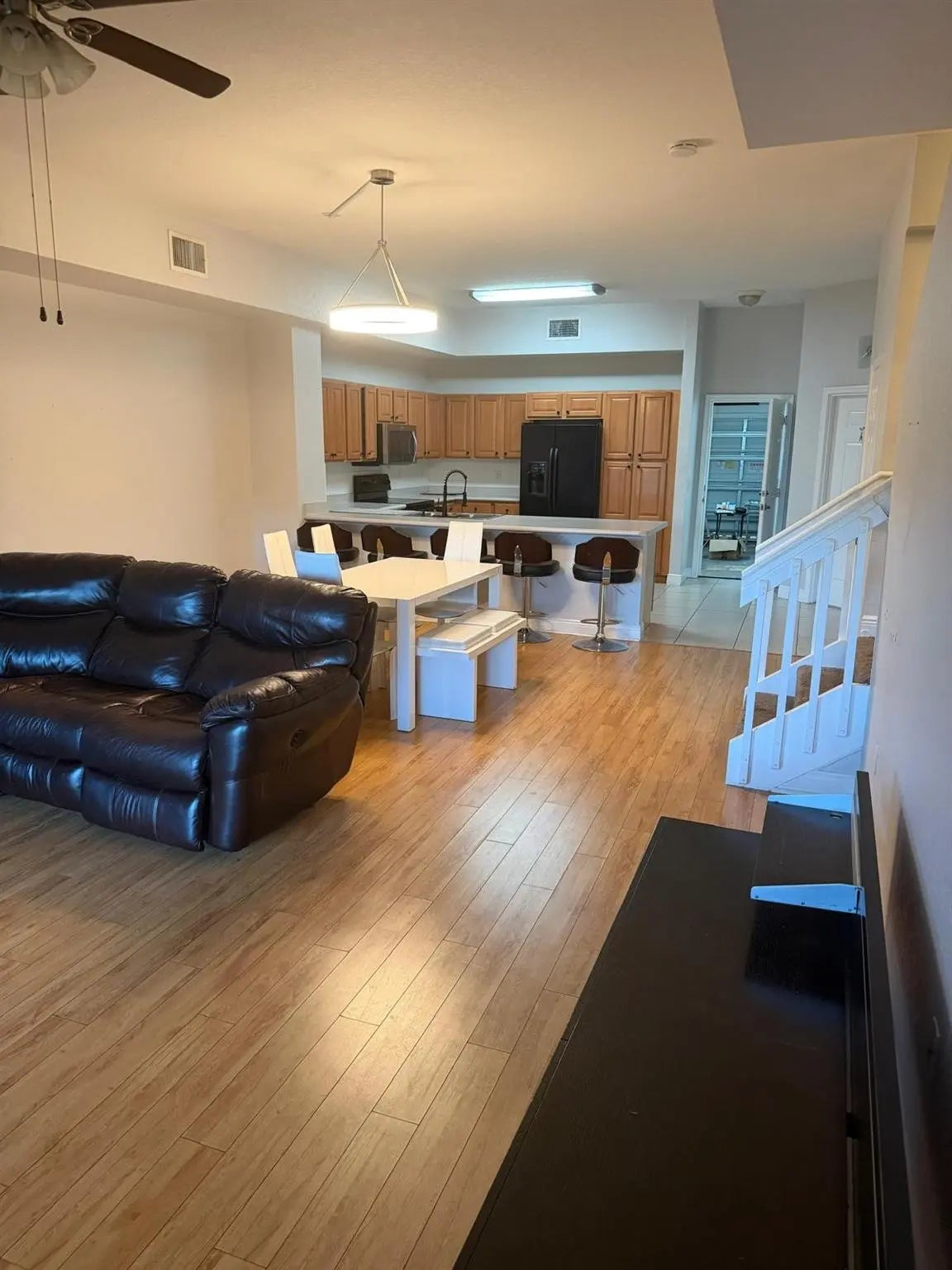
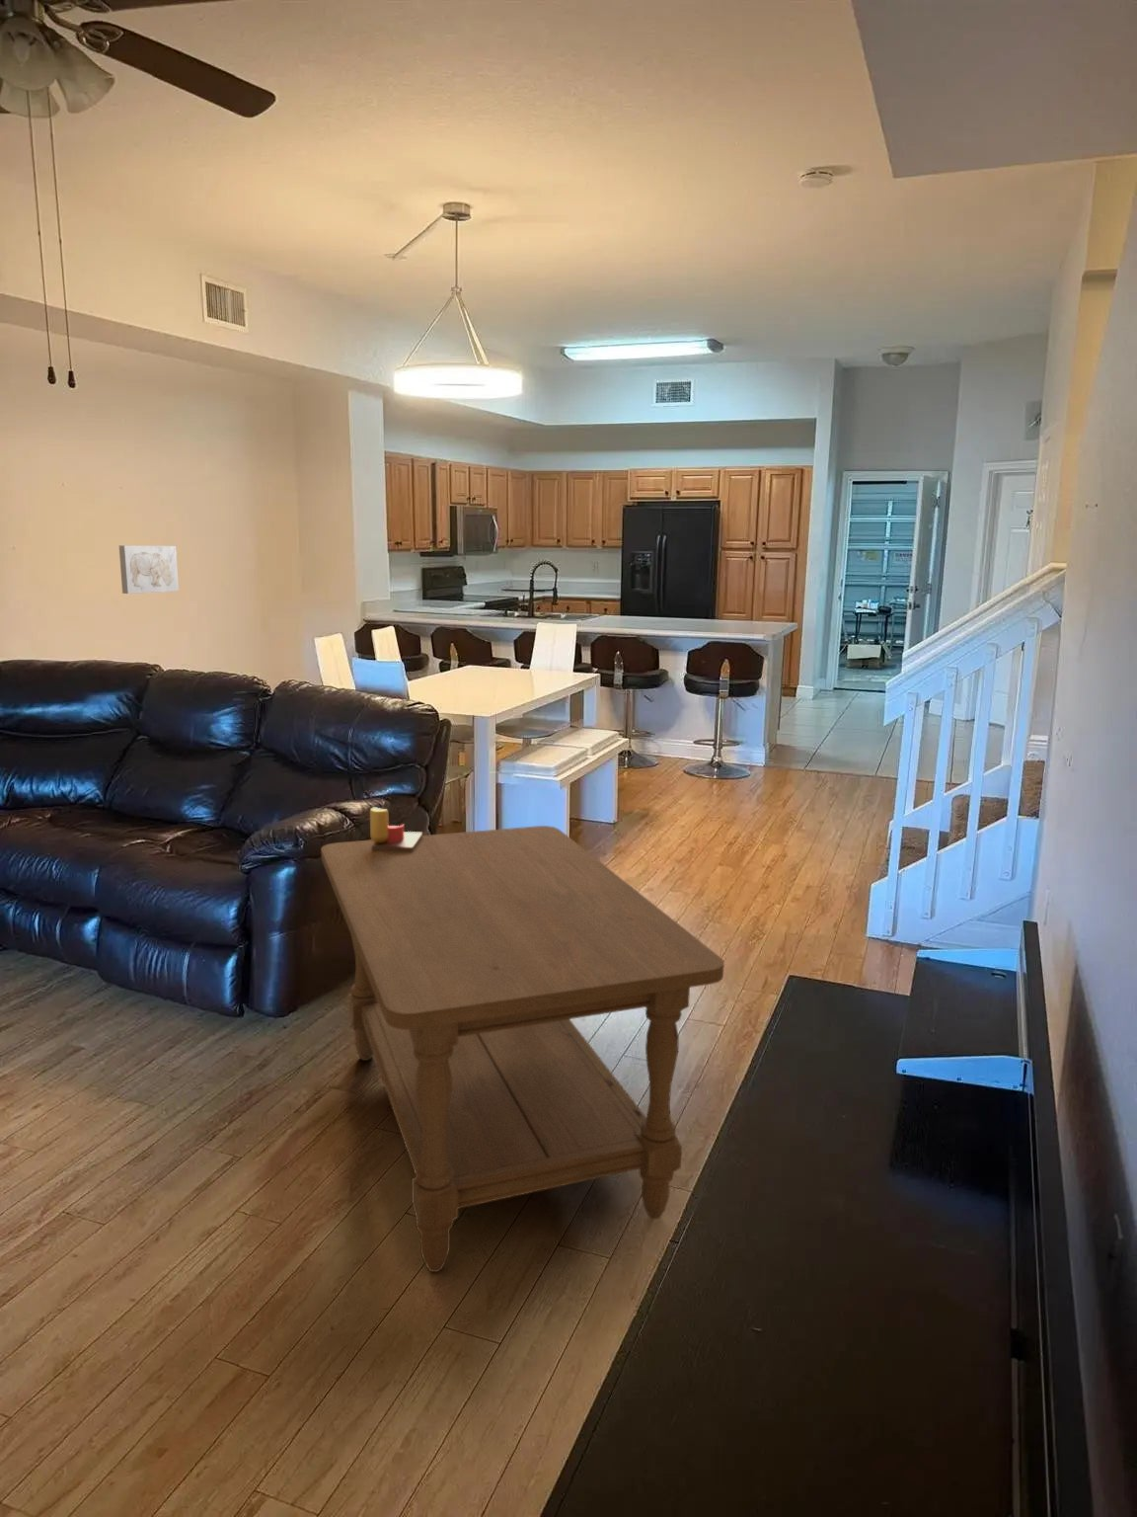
+ candle [369,806,424,853]
+ wall art [118,545,179,595]
+ coffee table [320,824,725,1273]
